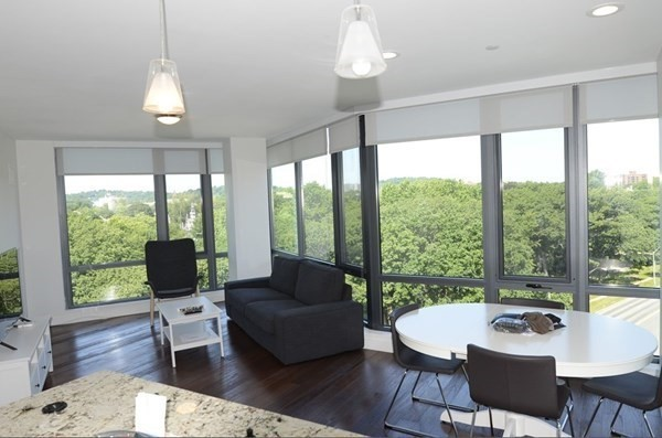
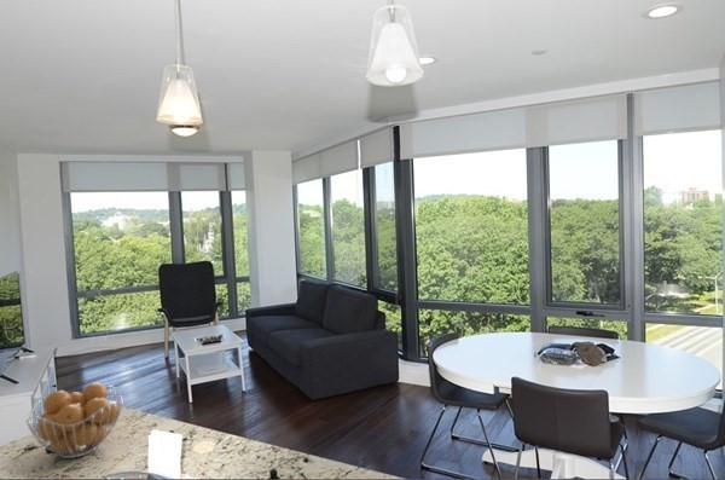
+ fruit basket [25,381,124,459]
